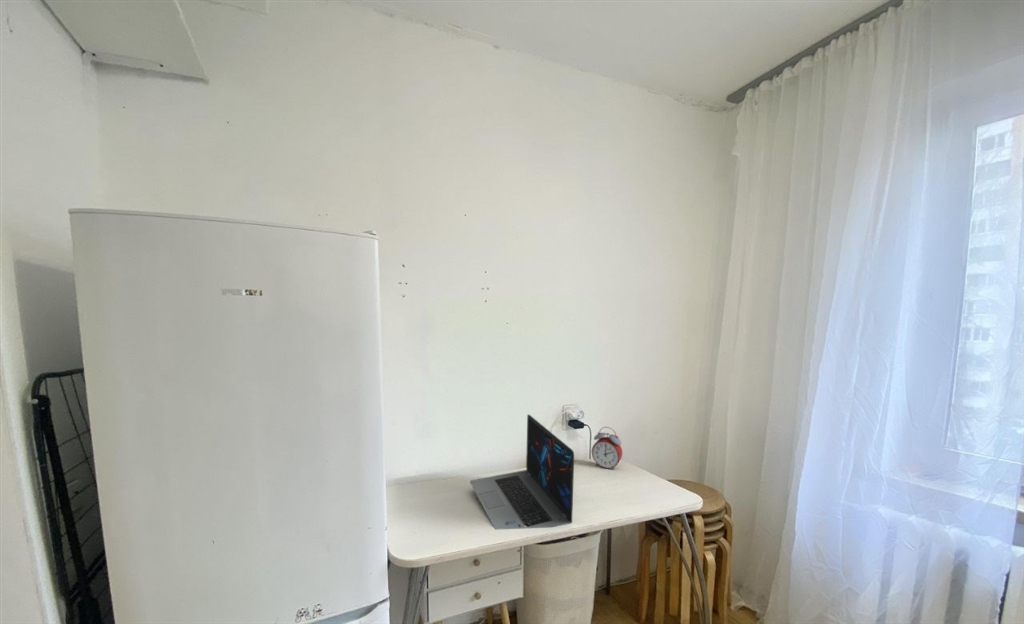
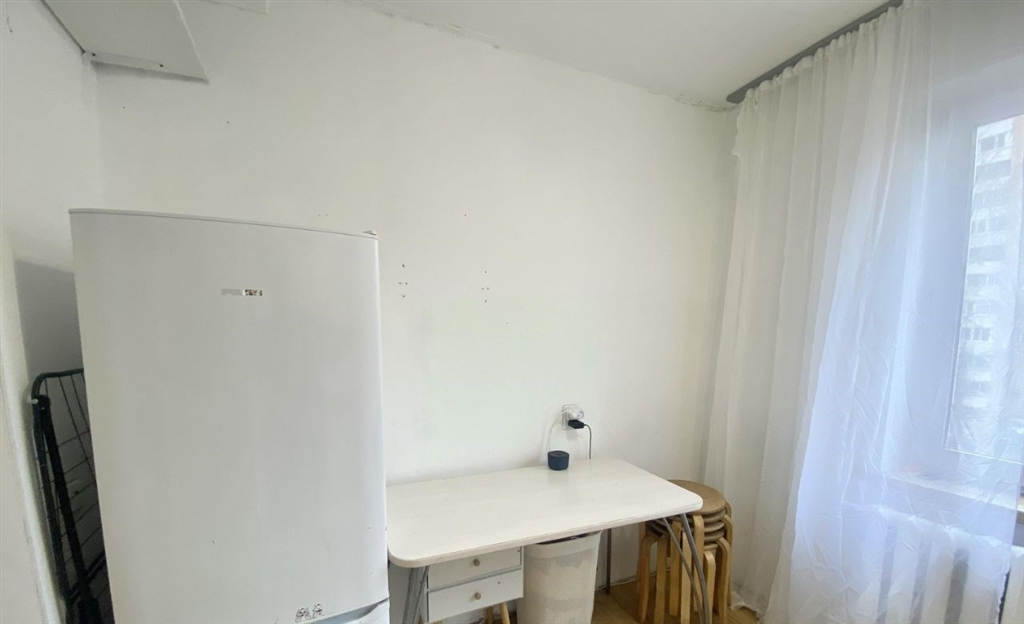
- alarm clock [591,426,623,471]
- laptop [469,413,575,531]
